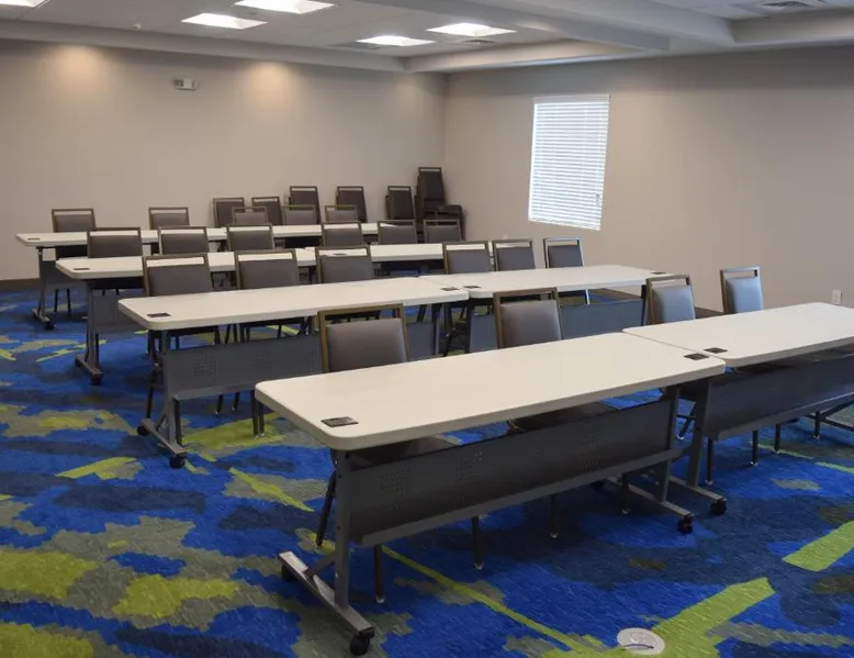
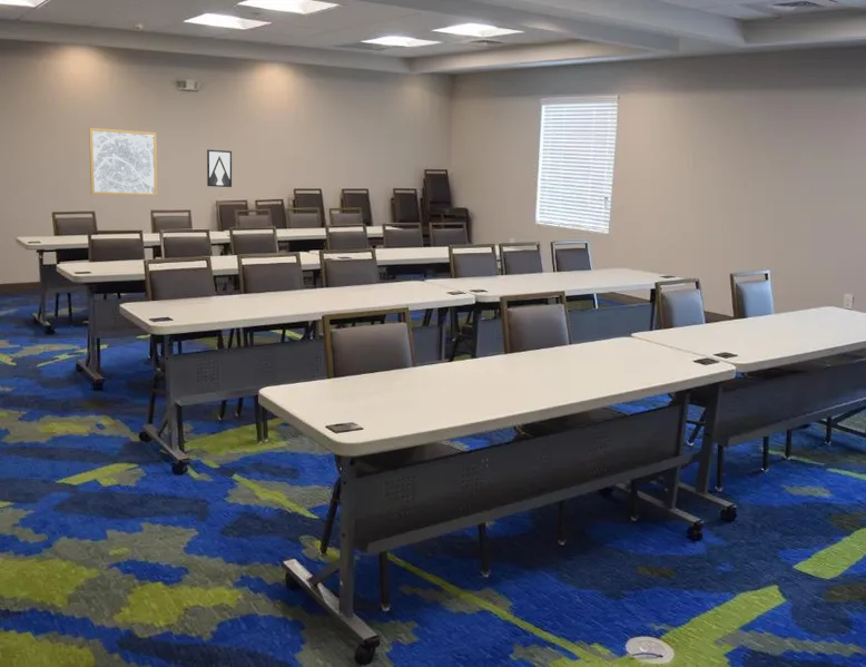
+ wall art [206,148,233,188]
+ wall art [88,127,158,197]
